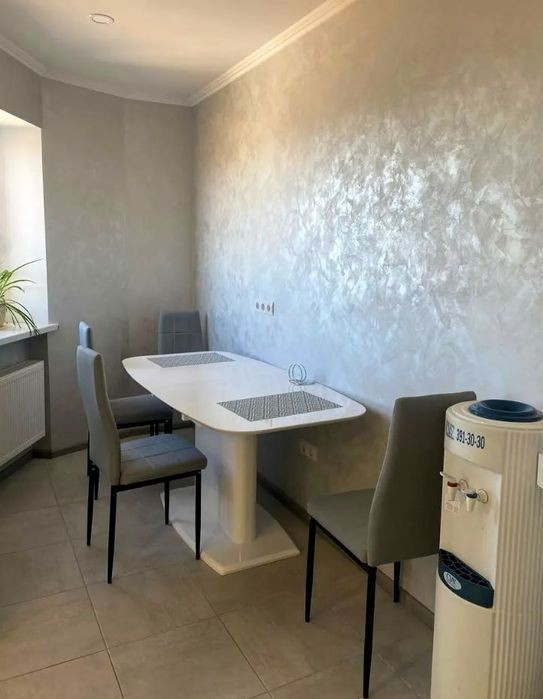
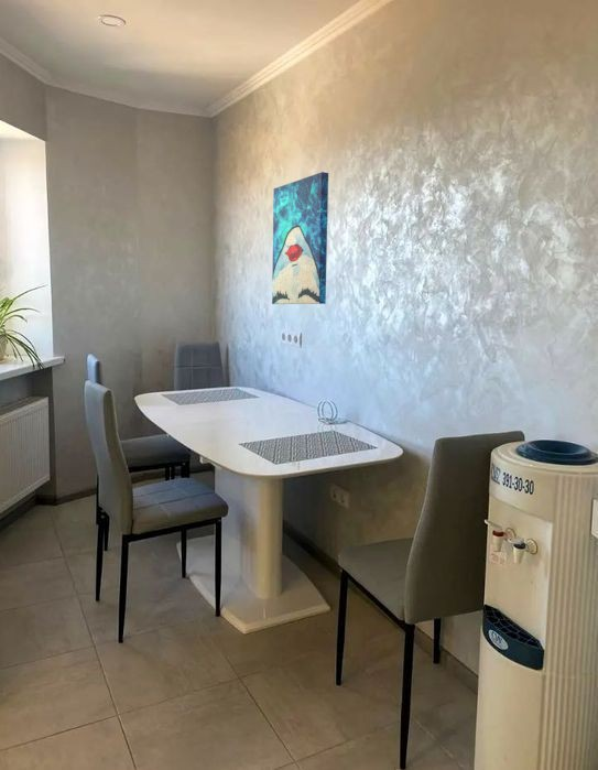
+ wall art [271,171,329,305]
